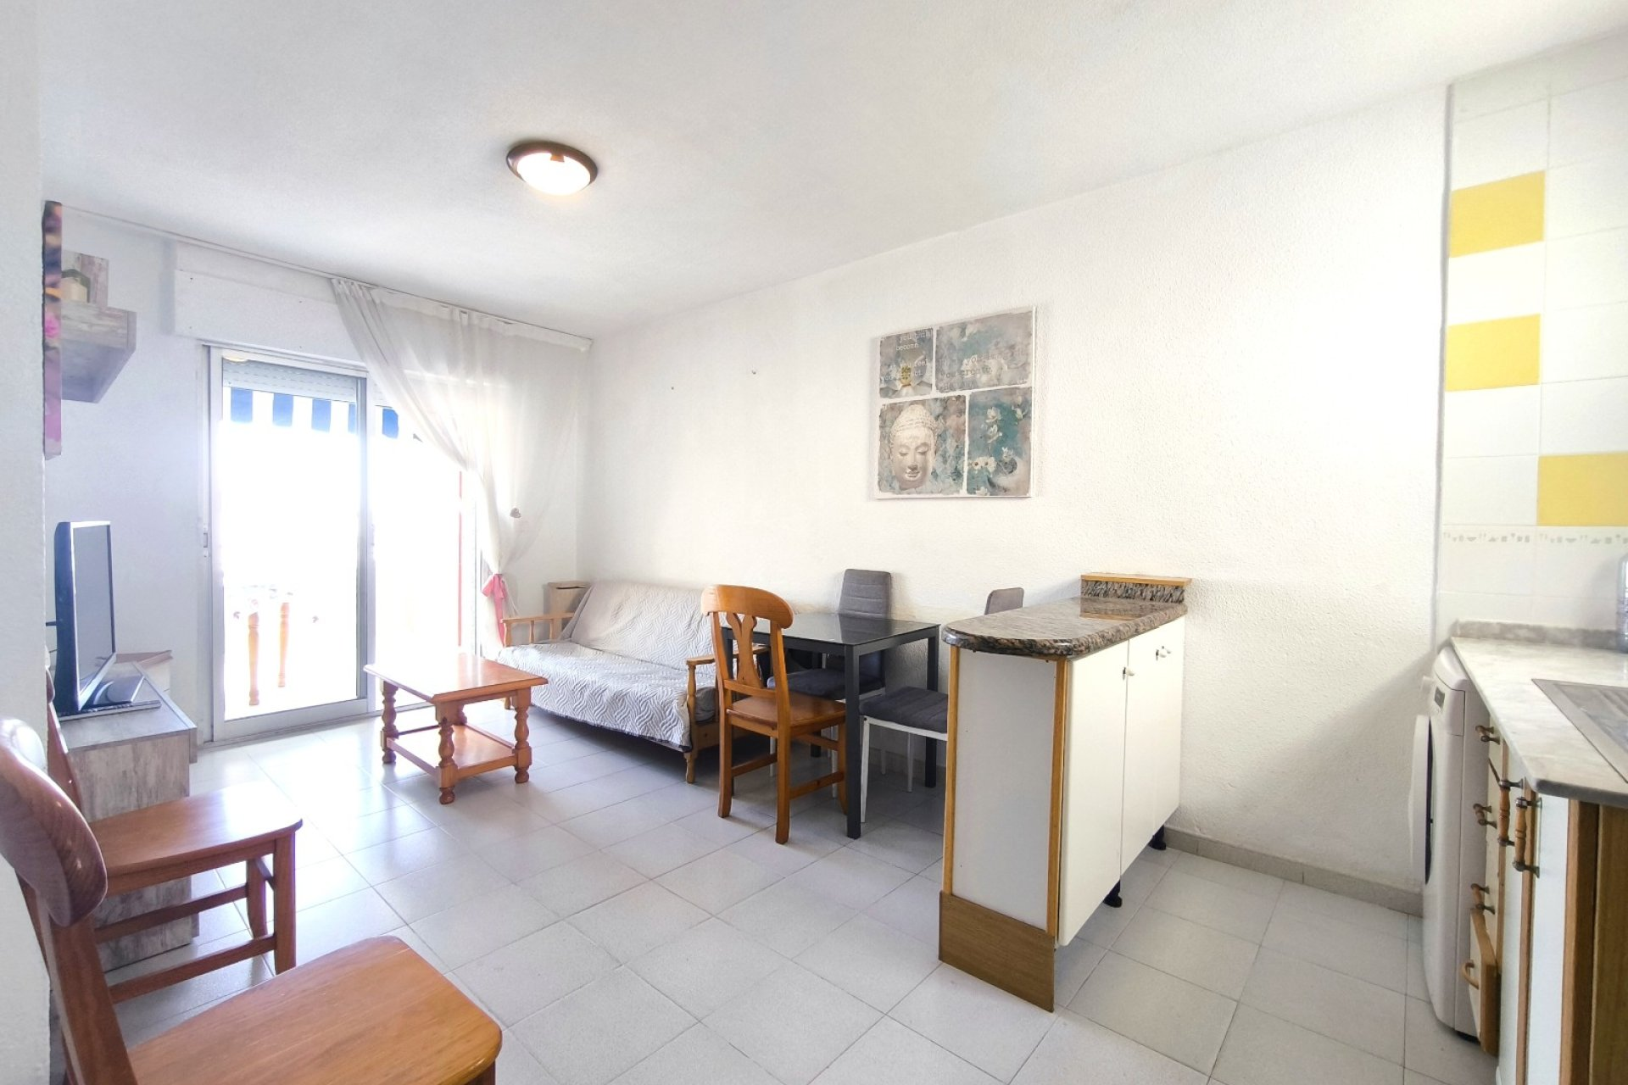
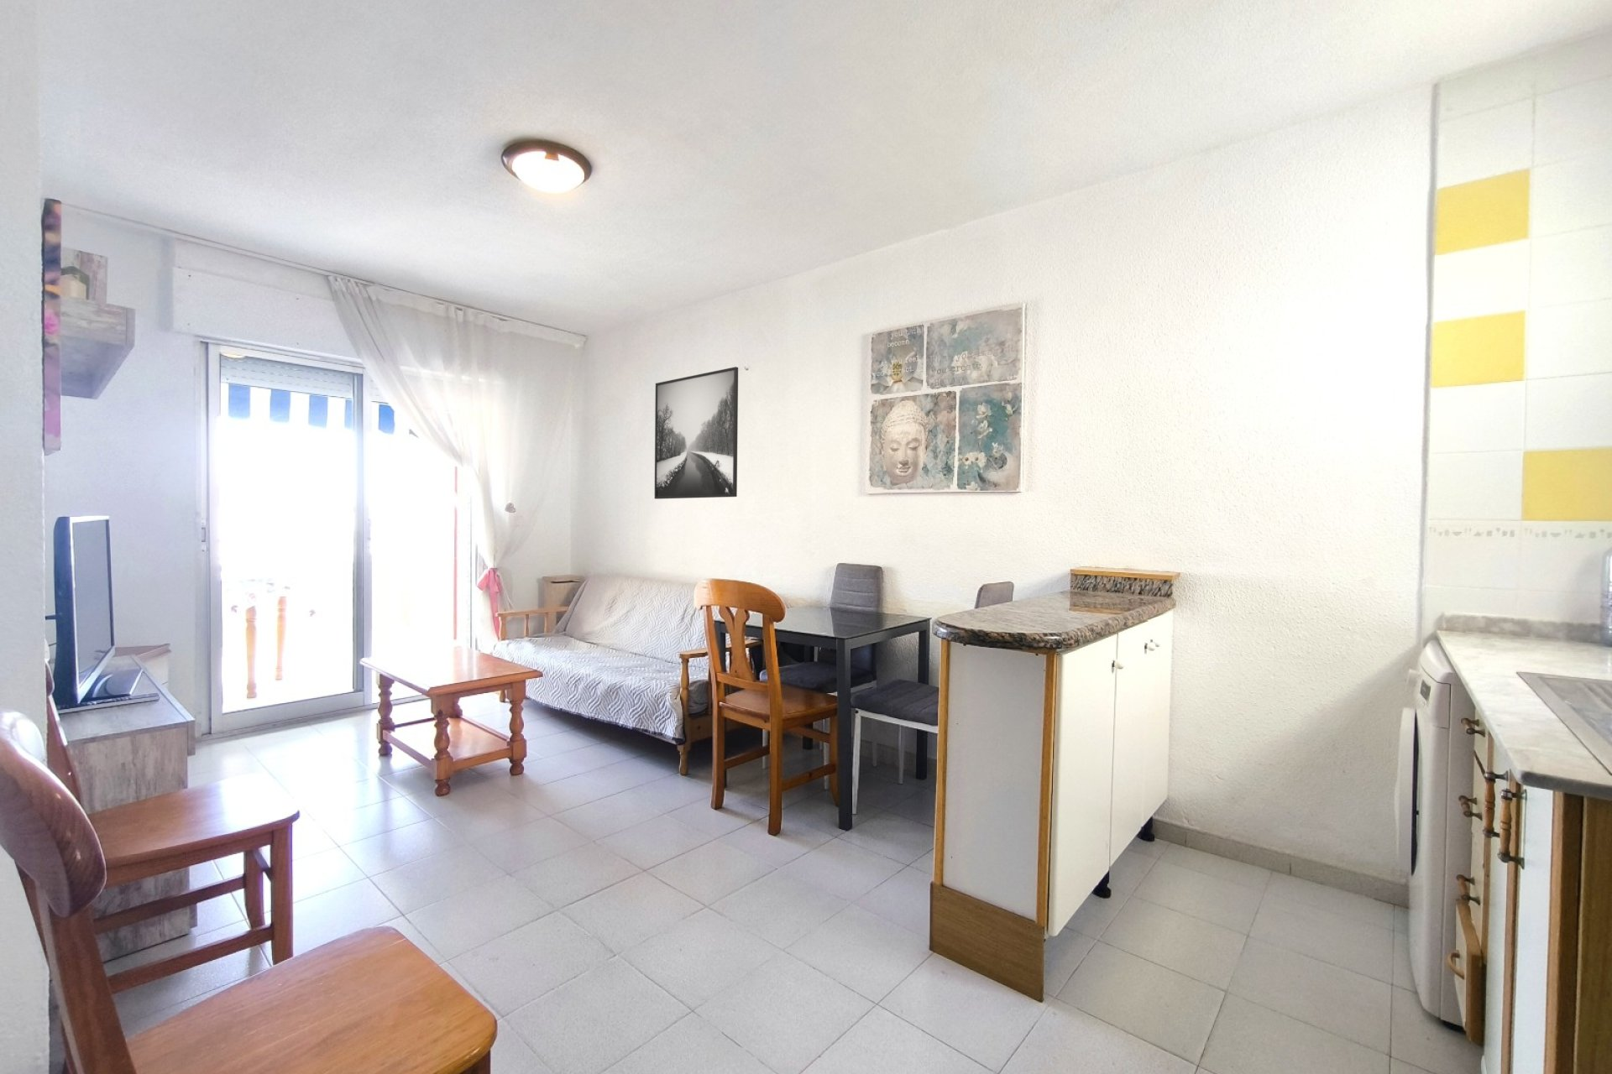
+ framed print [654,366,739,500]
